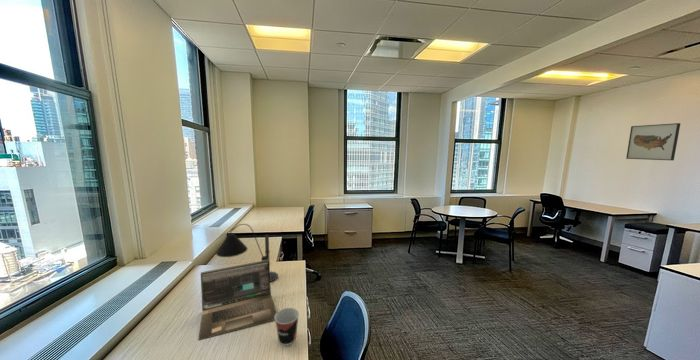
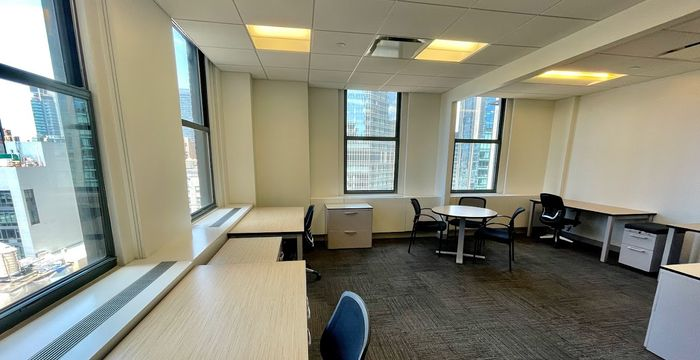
- wall art [625,122,681,161]
- desk lamp [215,223,279,283]
- cup [274,307,300,347]
- laptop [198,260,277,341]
